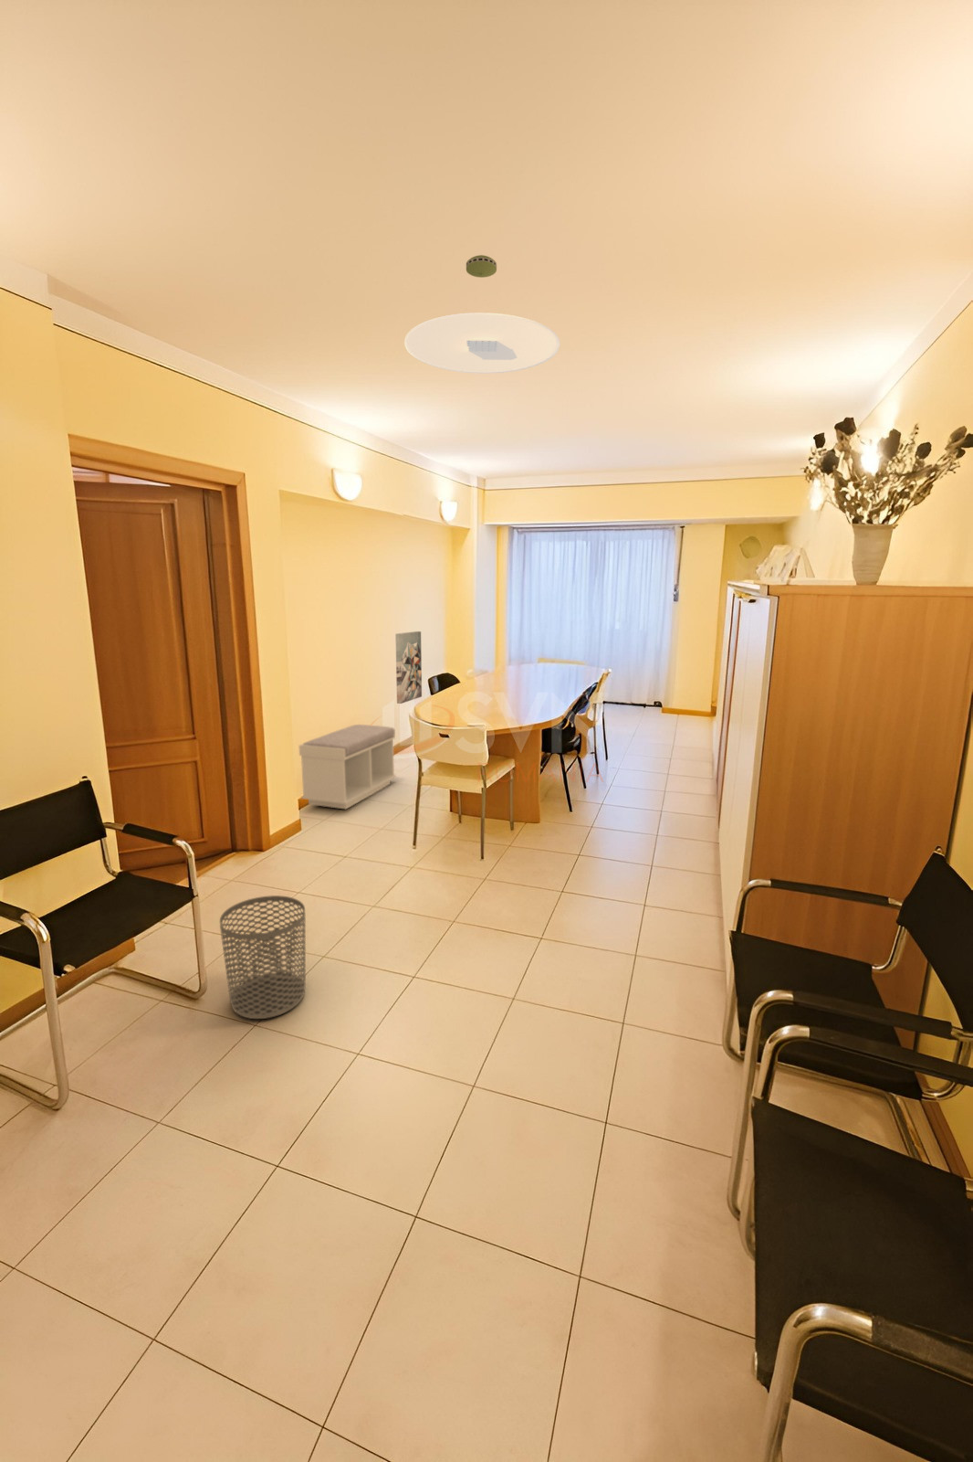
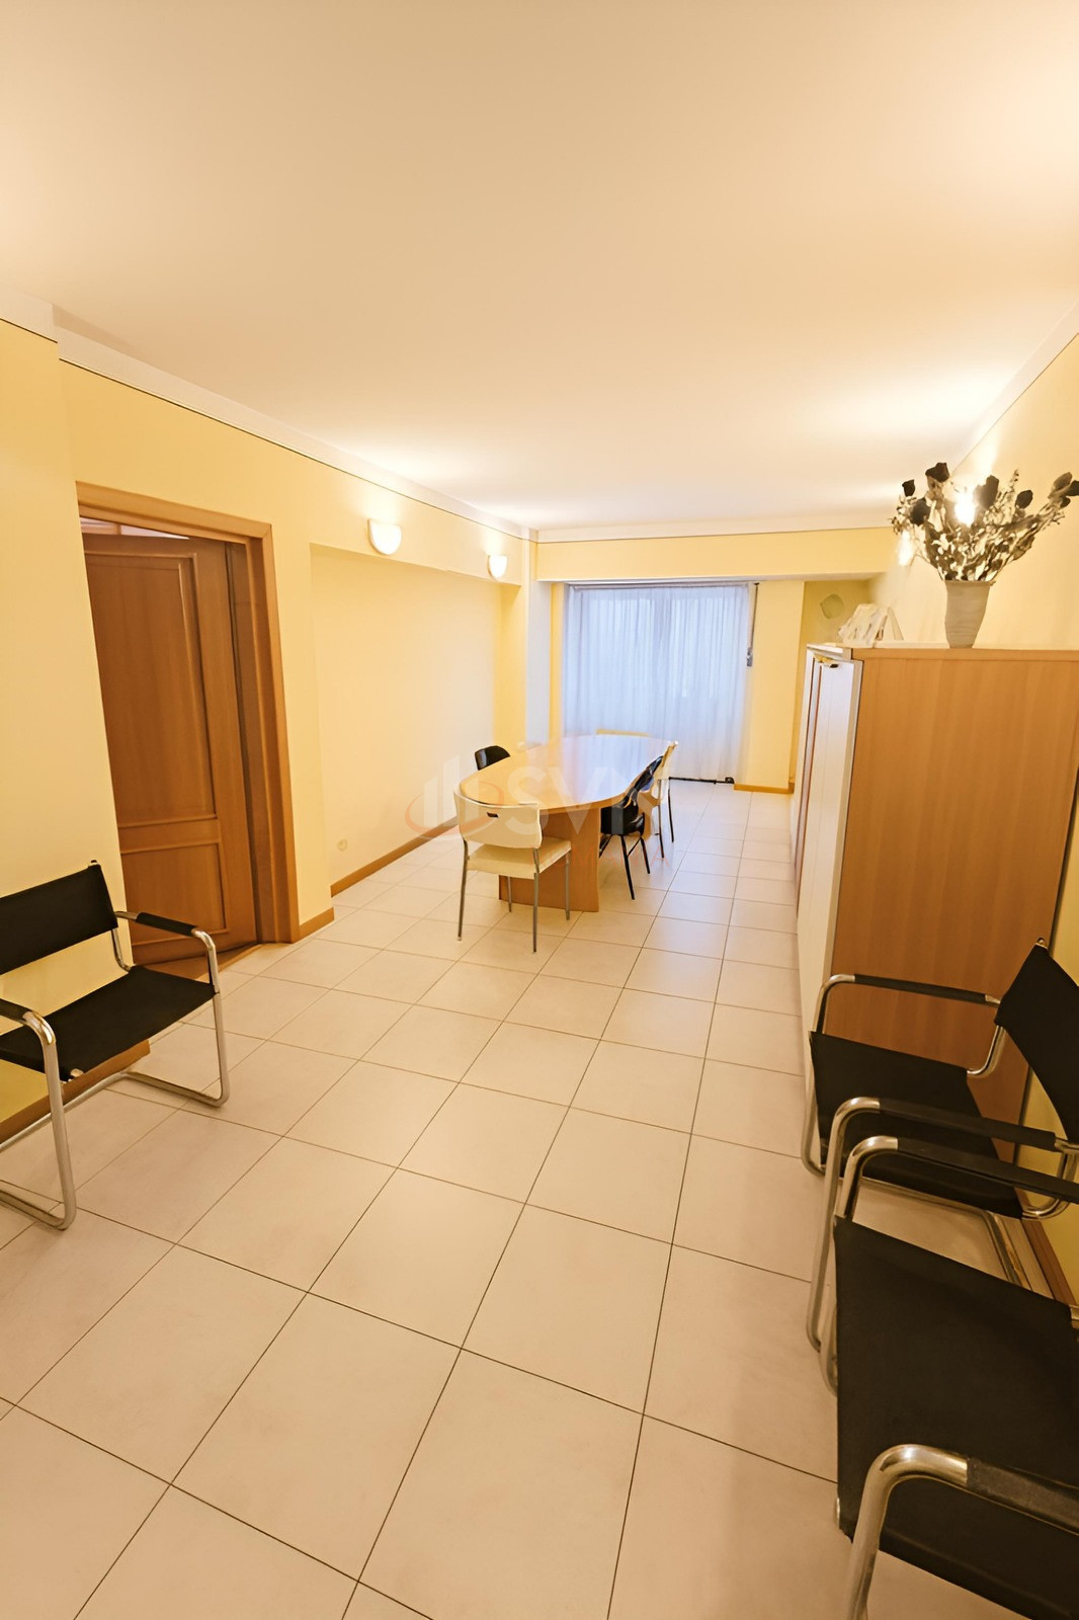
- waste bin [219,895,306,1020]
- smoke detector [466,254,497,278]
- ceiling light [404,312,560,375]
- wall art [394,630,422,704]
- bench [298,724,397,810]
